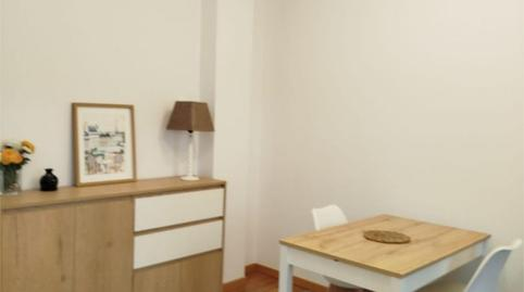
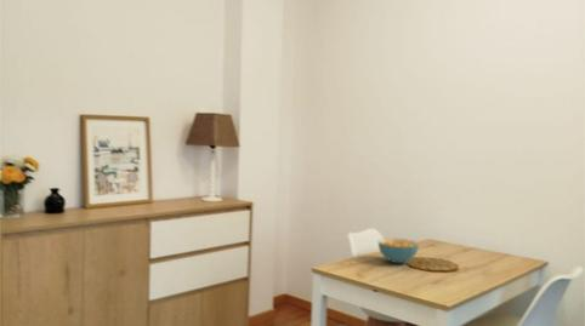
+ cereal bowl [377,236,420,264]
